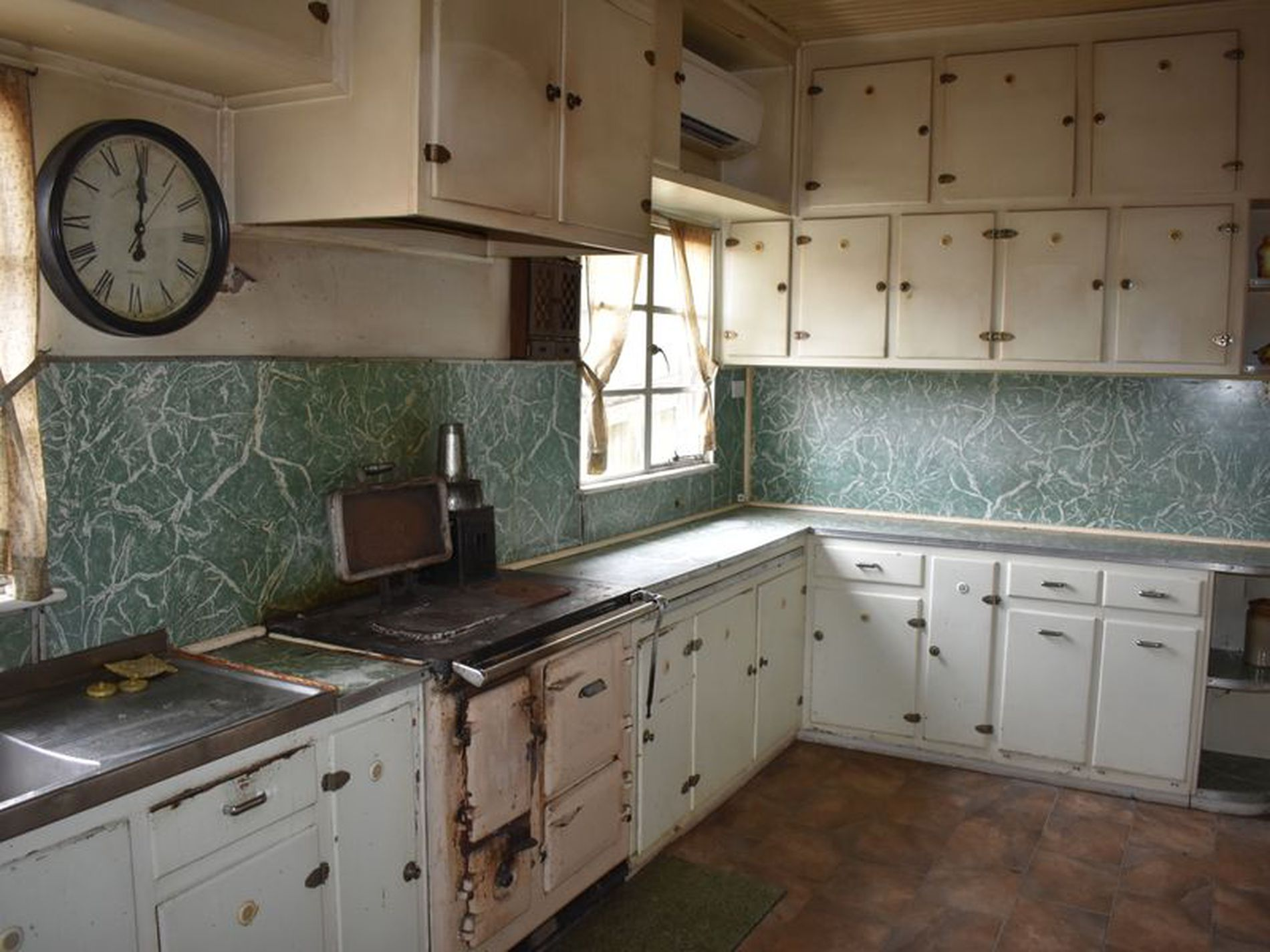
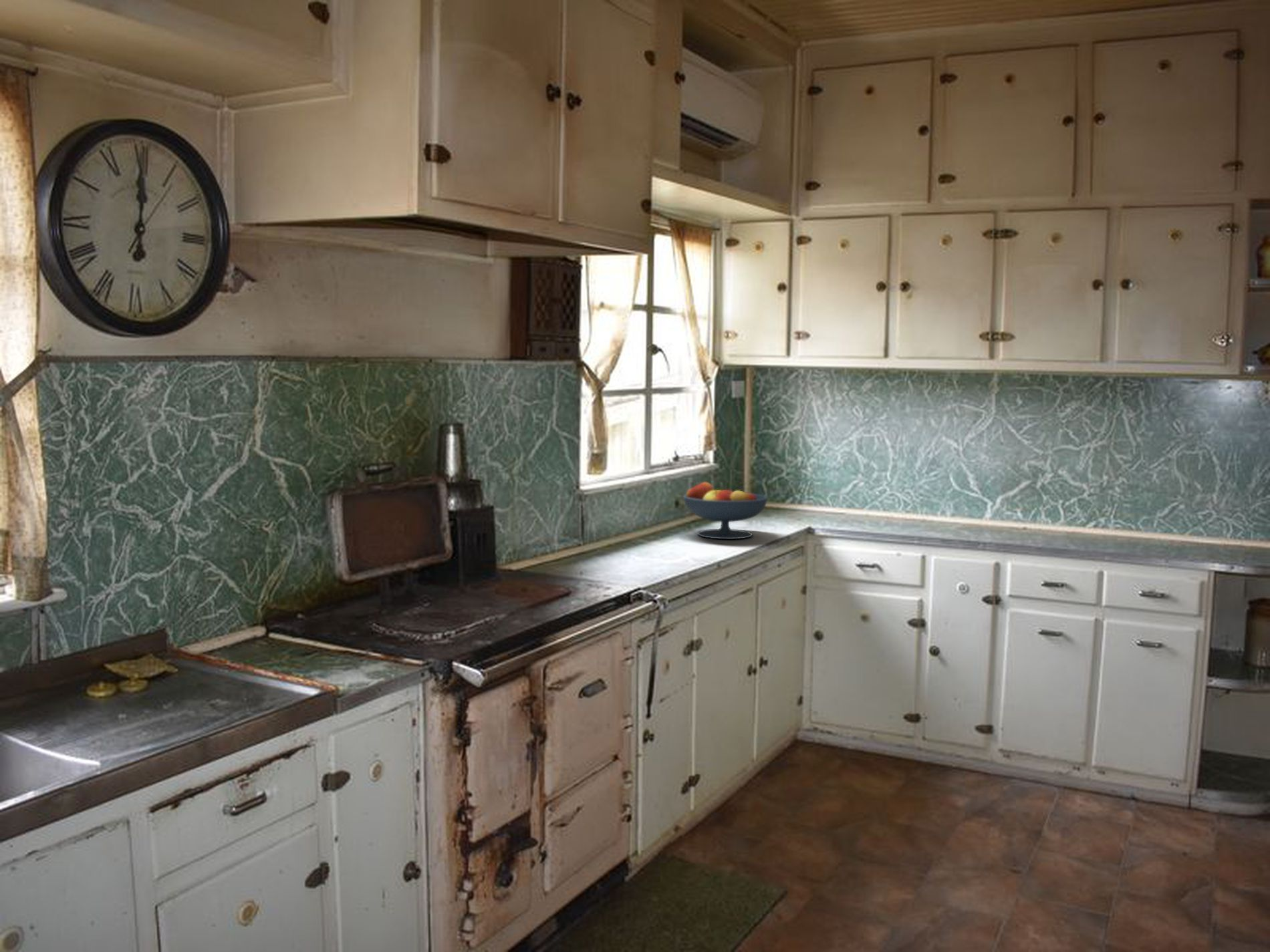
+ fruit bowl [682,481,769,540]
